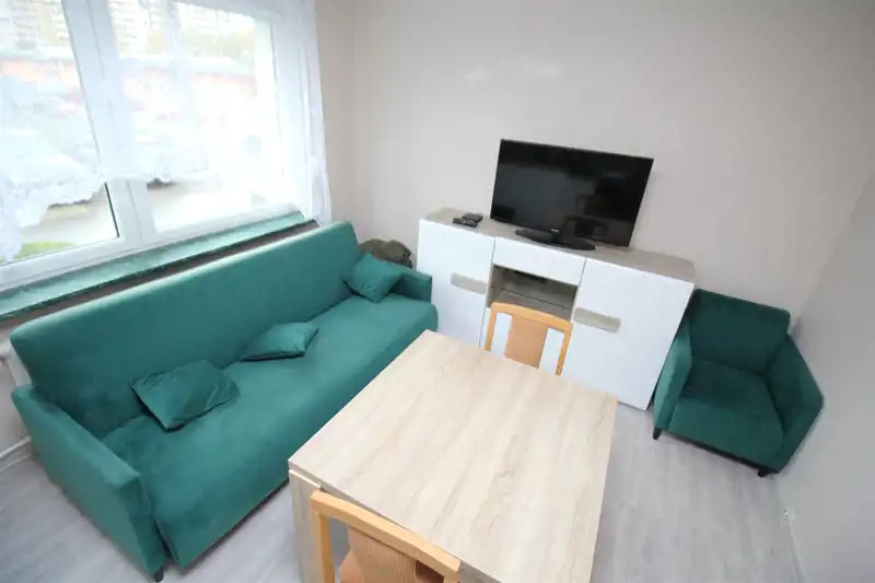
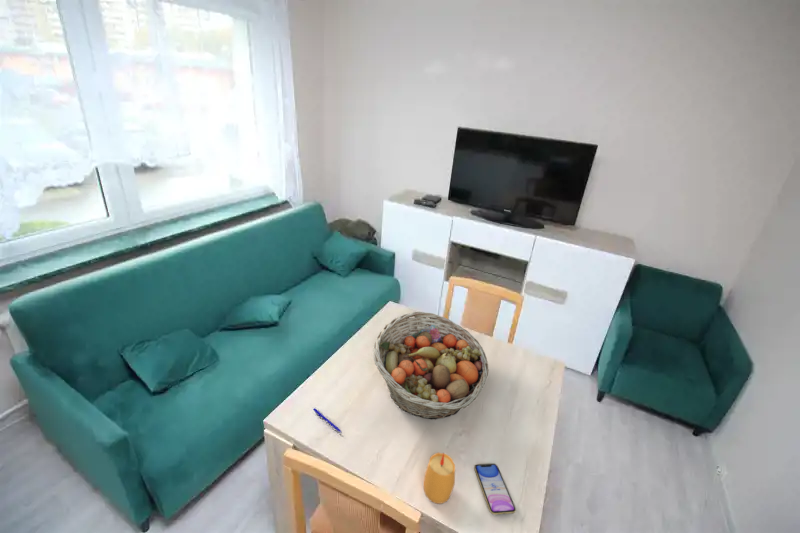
+ pen [312,407,342,433]
+ fruit basket [372,311,489,420]
+ smartphone [473,463,517,516]
+ candle [423,452,456,505]
